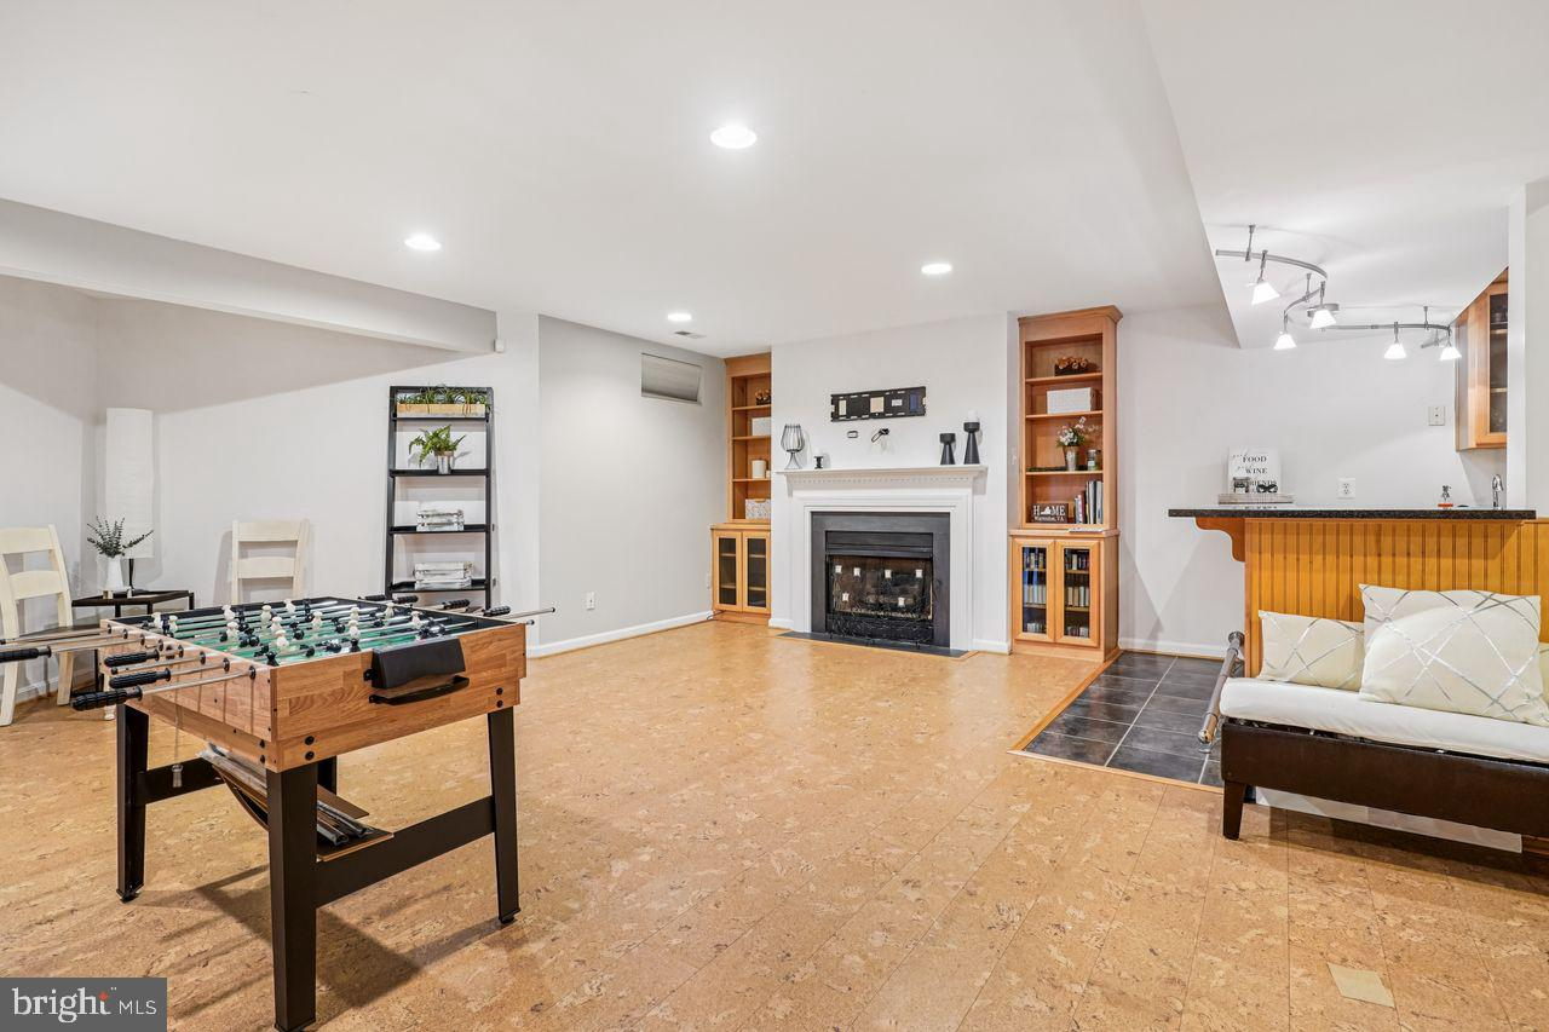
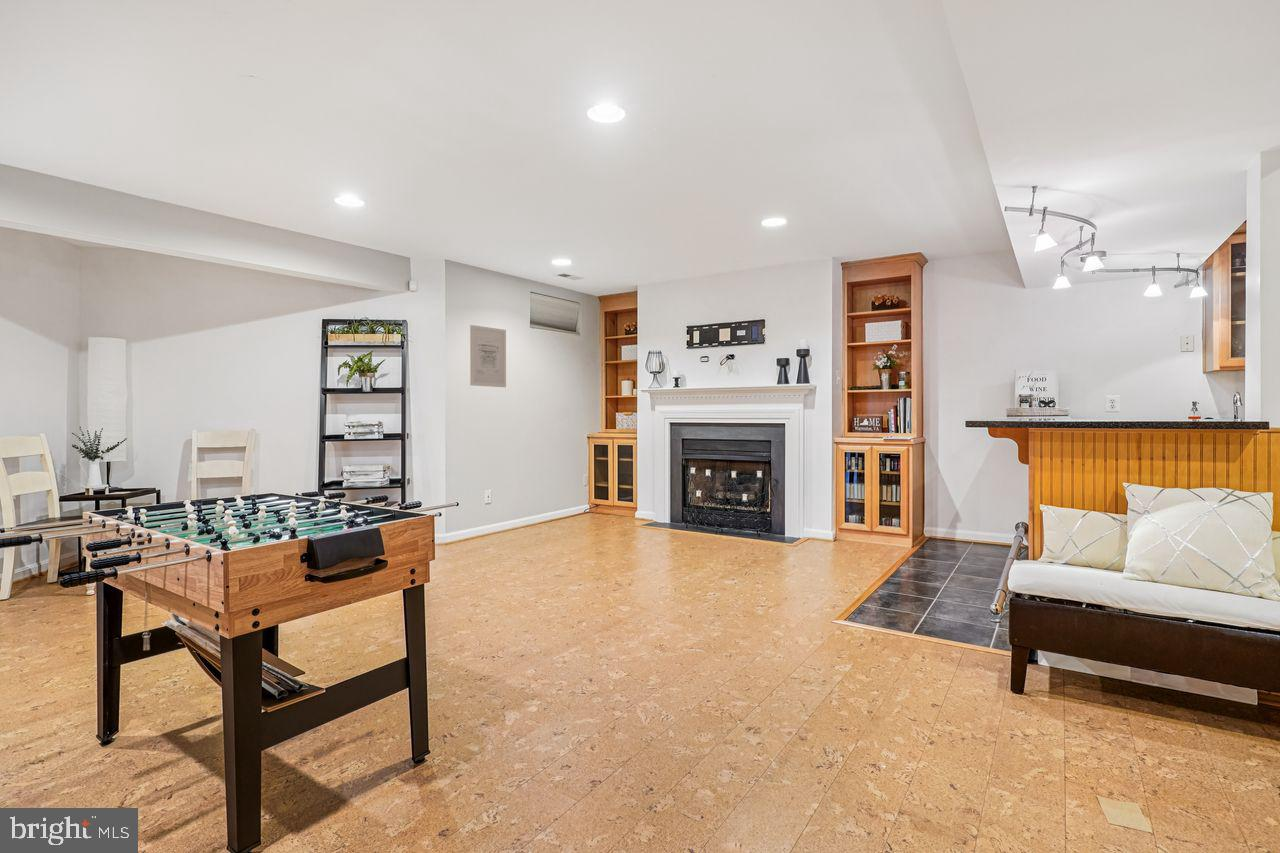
+ wall art [469,324,507,388]
